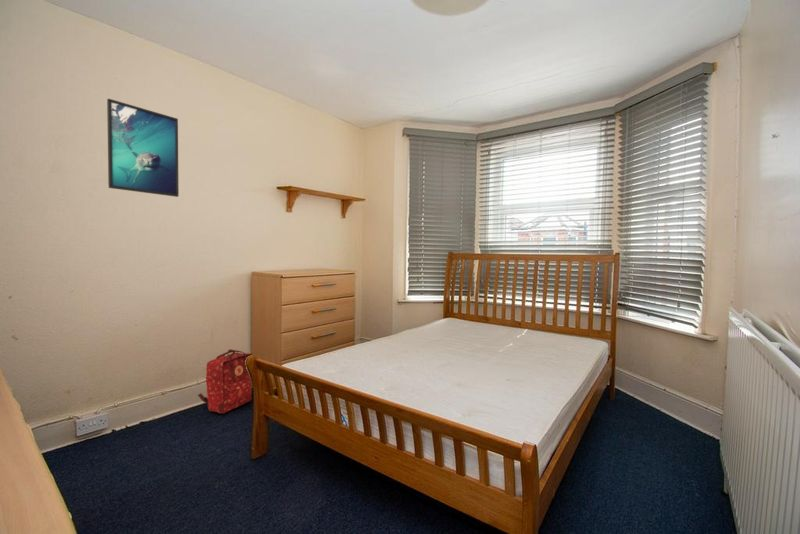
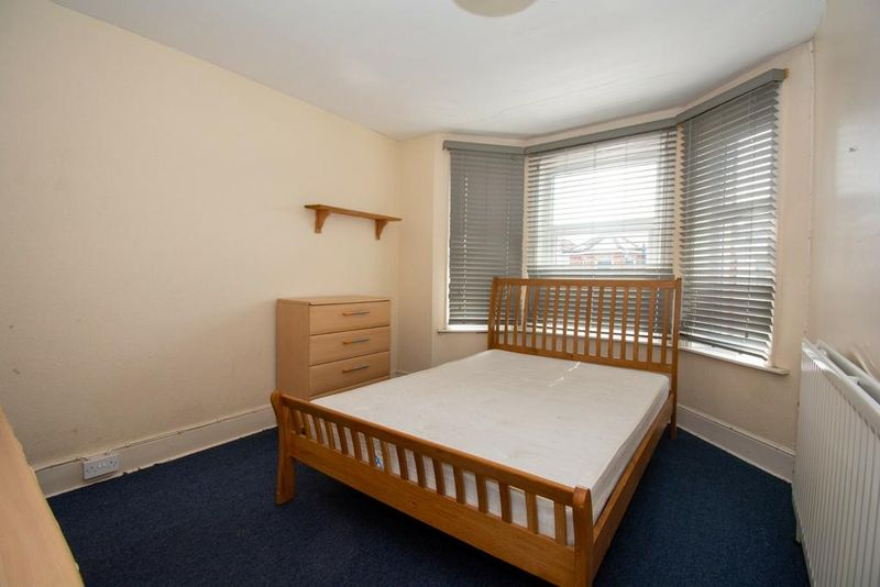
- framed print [106,98,180,198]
- backpack [197,348,253,414]
